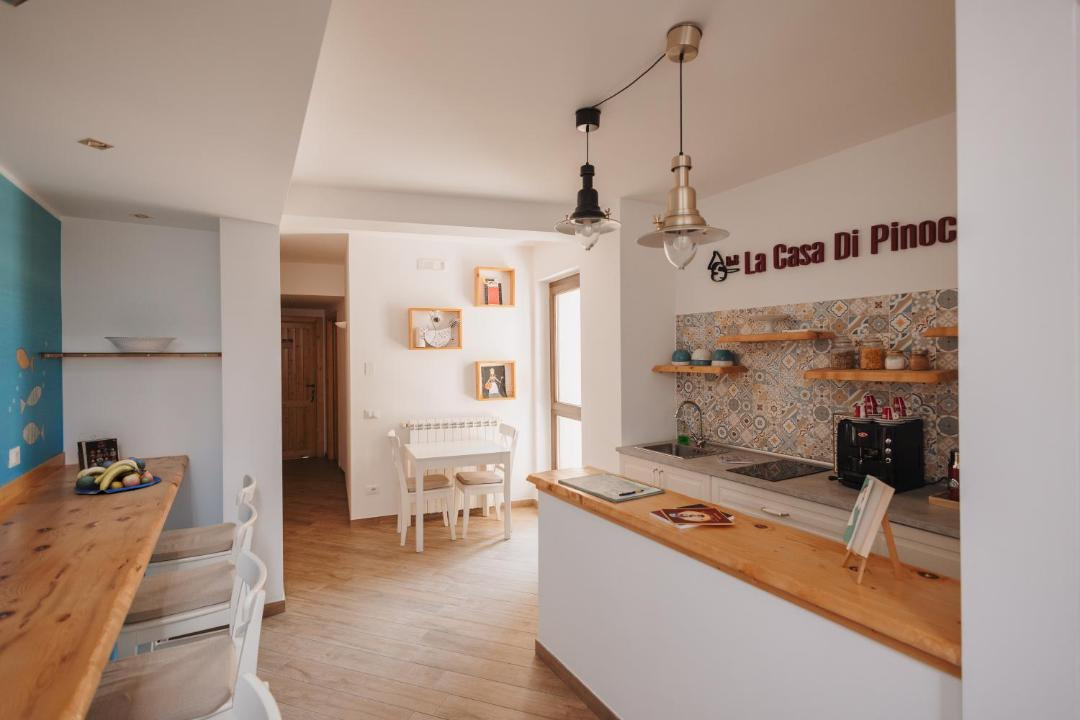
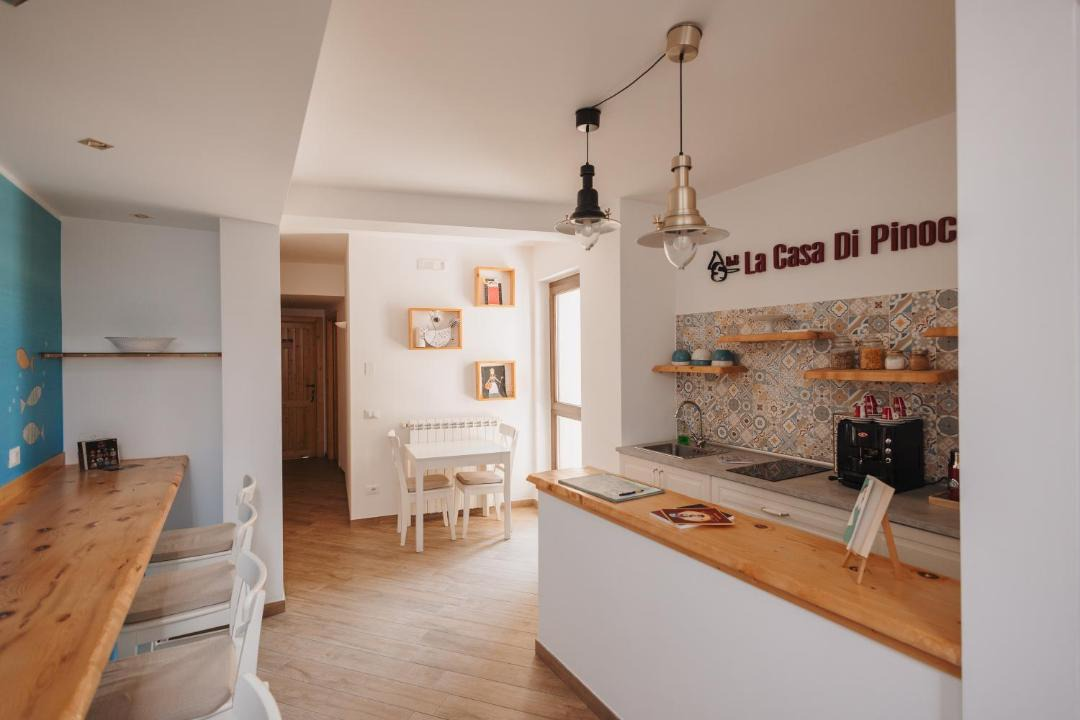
- fruit bowl [73,456,162,495]
